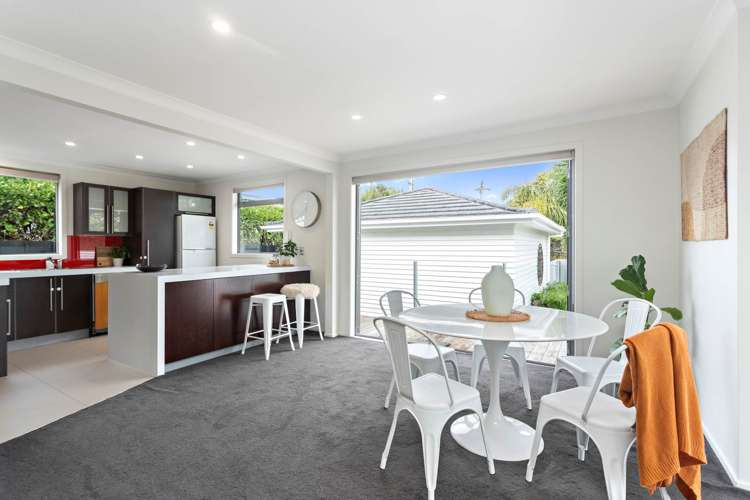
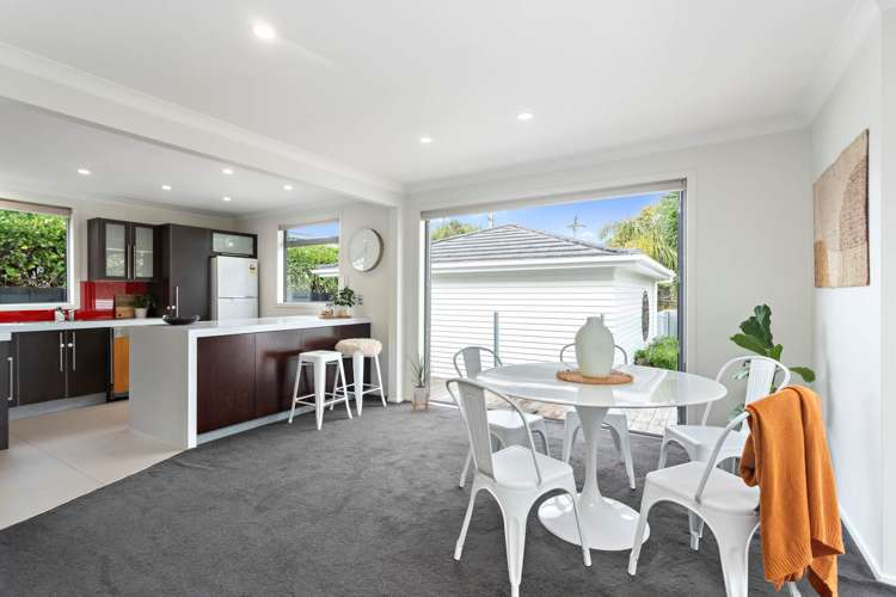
+ house plant [400,347,436,413]
